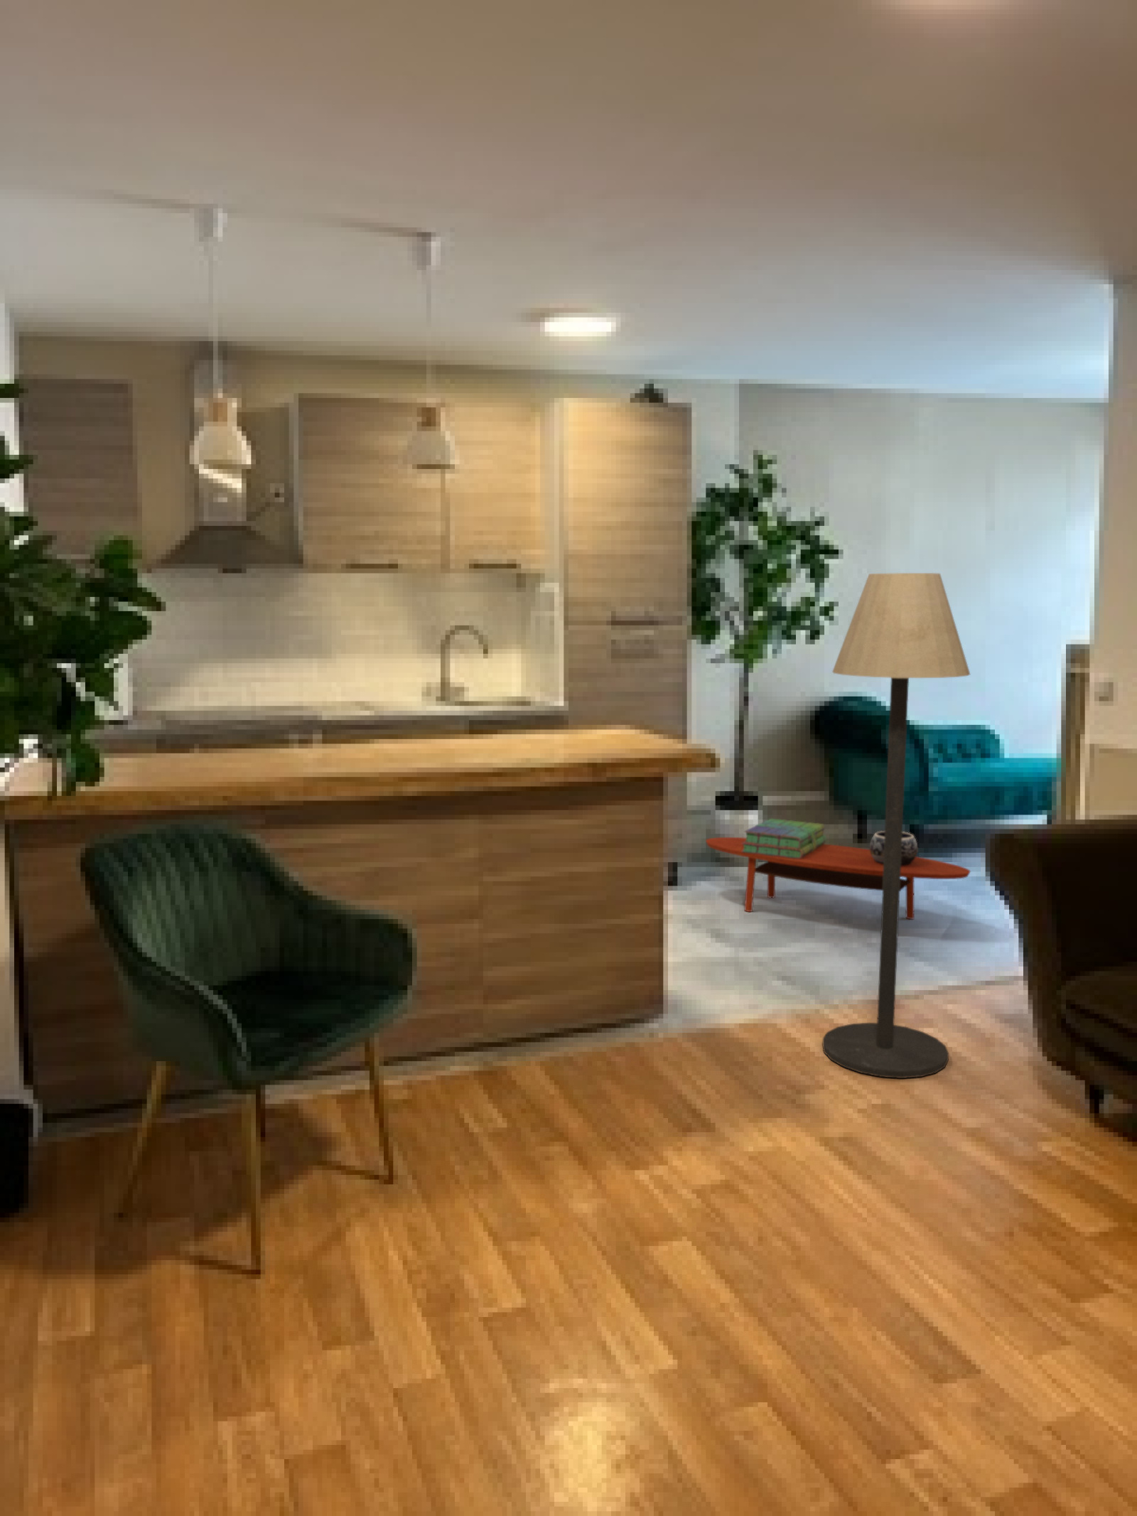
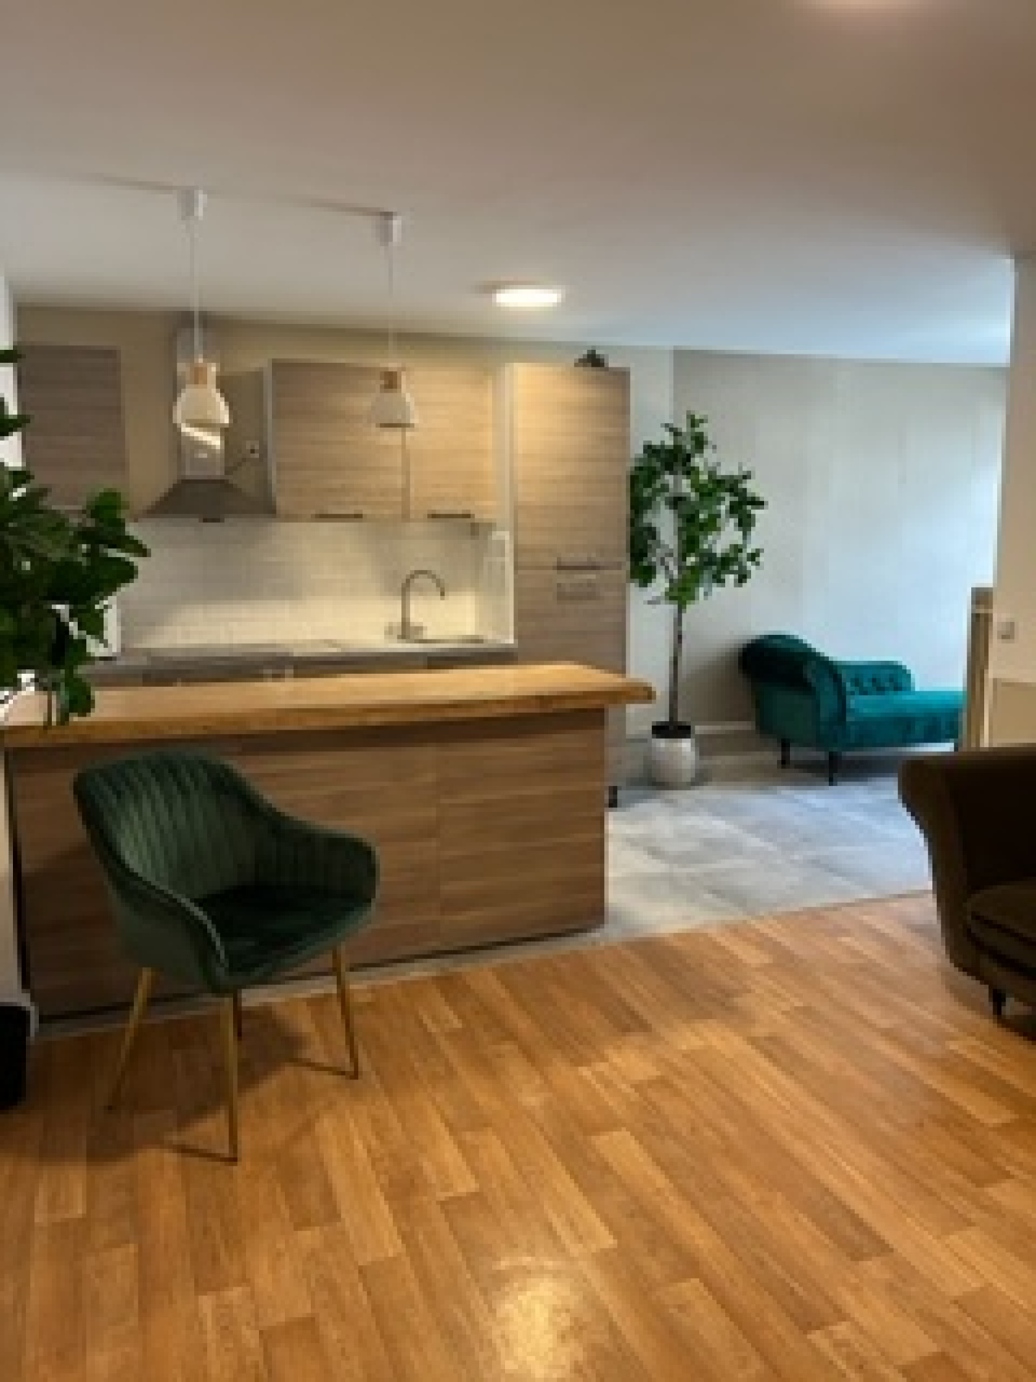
- coffee table [705,836,971,920]
- floor lamp [822,572,971,1079]
- decorative bowl [869,830,918,866]
- stack of books [742,818,826,859]
